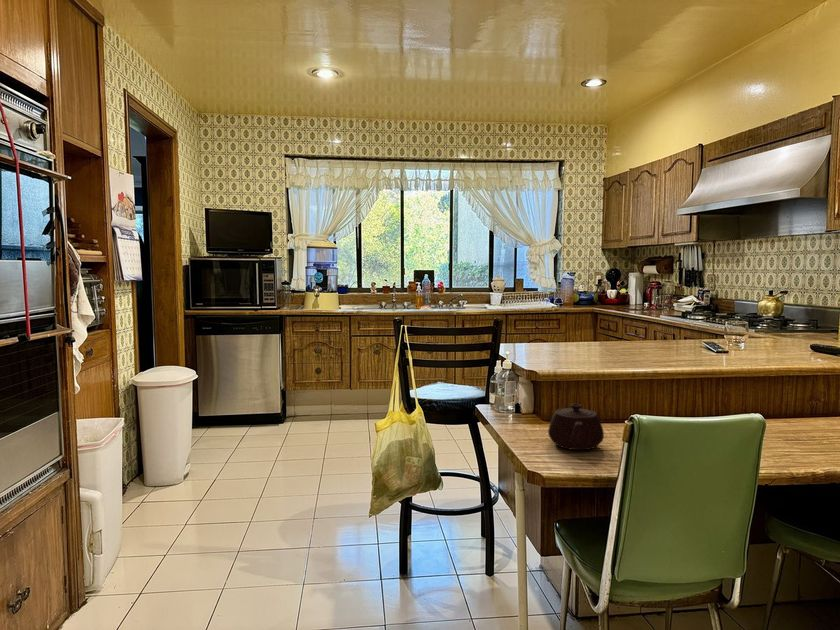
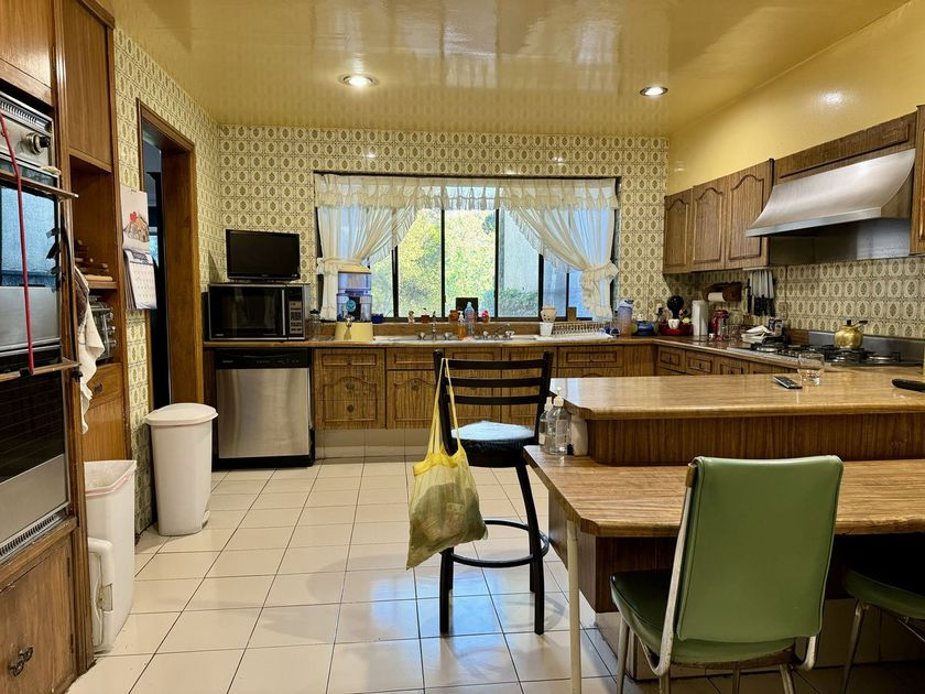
- teapot [547,403,605,451]
